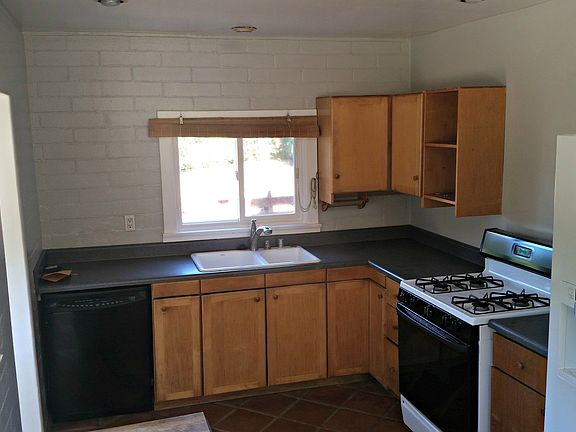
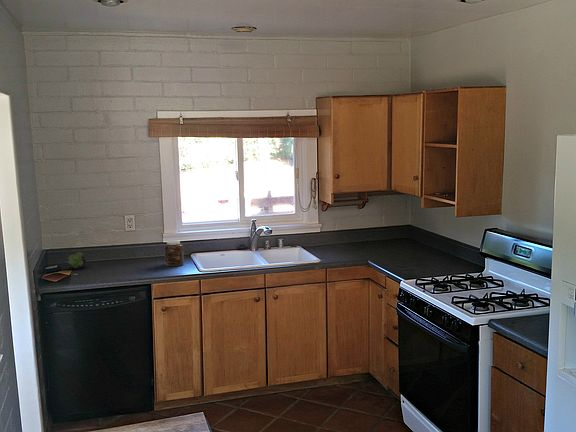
+ jar [163,240,185,267]
+ fruit [66,250,87,270]
